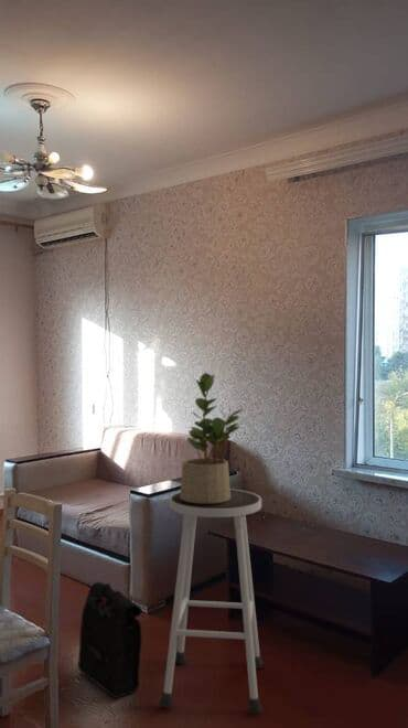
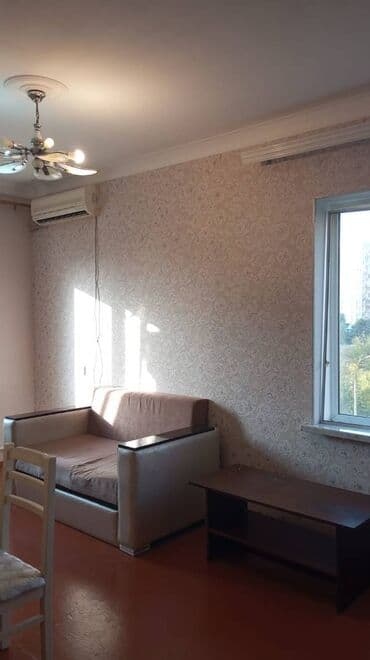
- backpack [77,581,143,699]
- potted plant [180,372,245,504]
- stool [159,489,265,715]
